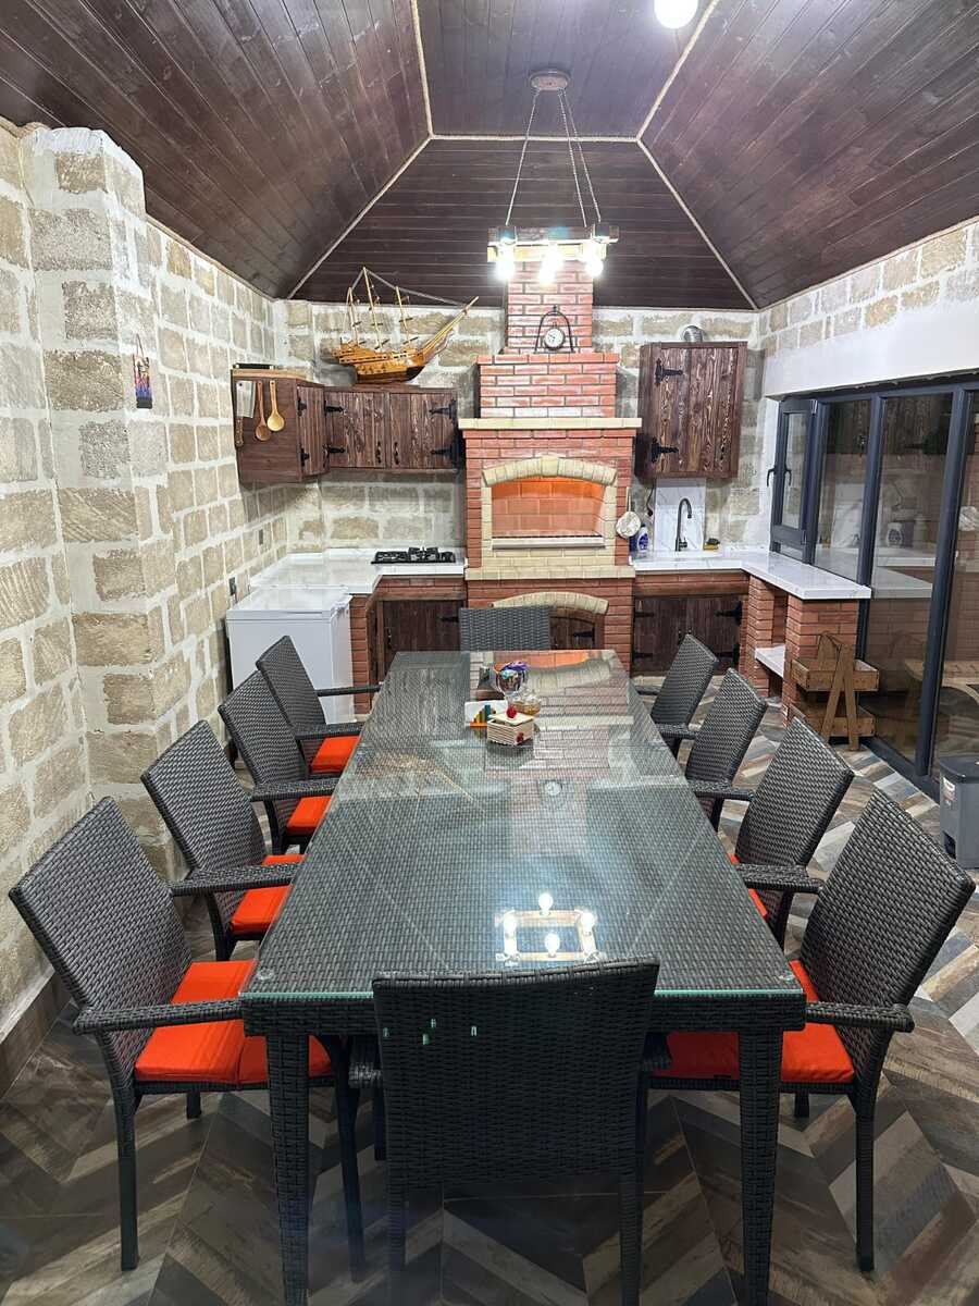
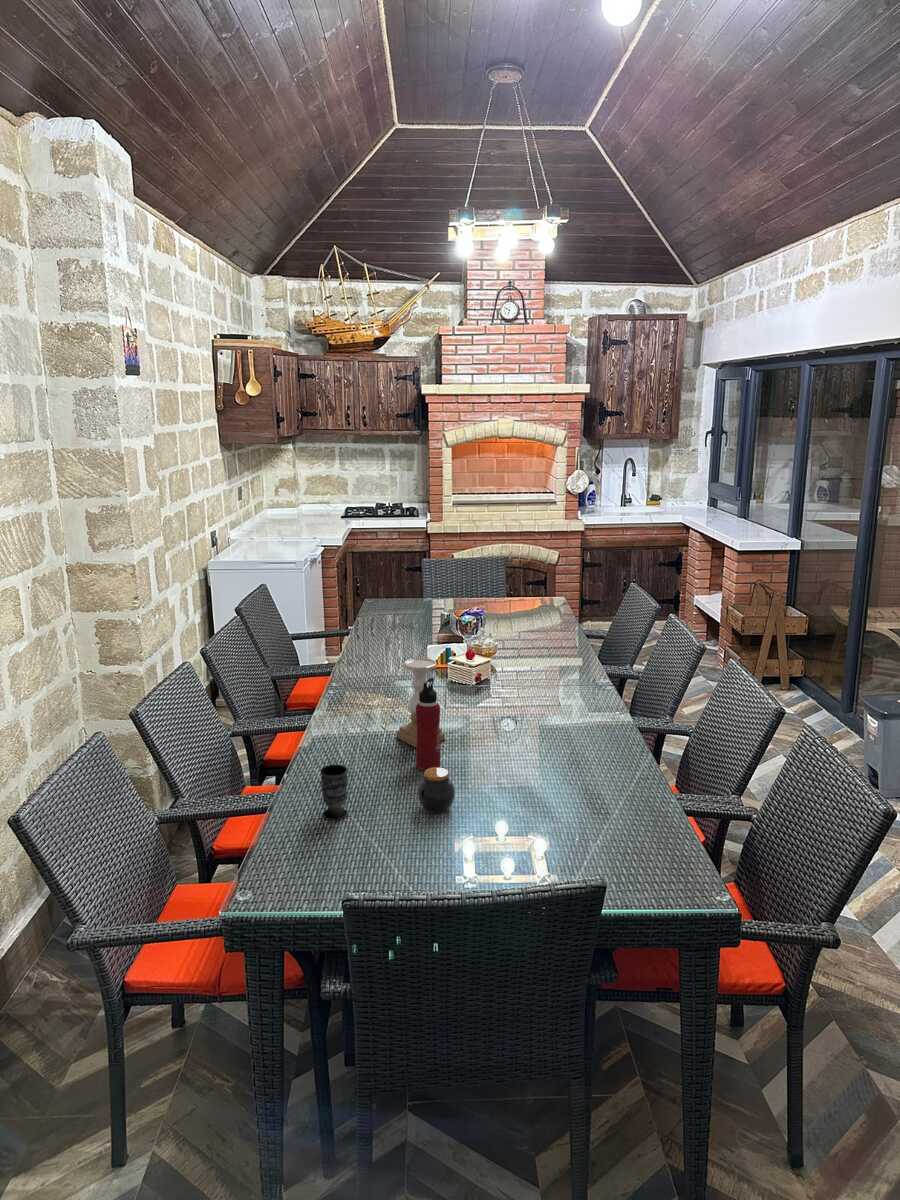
+ jar [417,766,456,815]
+ candle holder [395,657,446,749]
+ cup [320,763,349,821]
+ water bottle [415,677,442,771]
